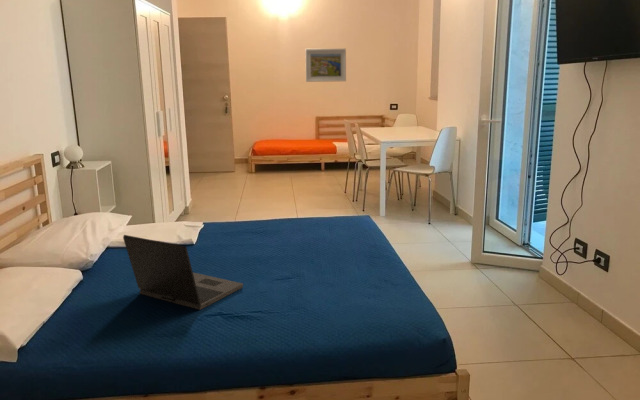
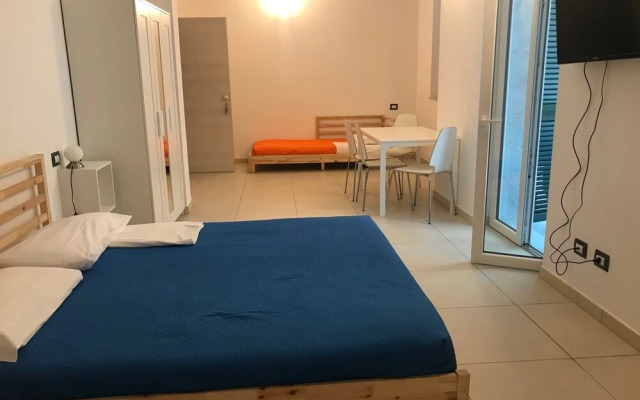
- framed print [304,48,347,83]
- laptop [122,234,244,311]
